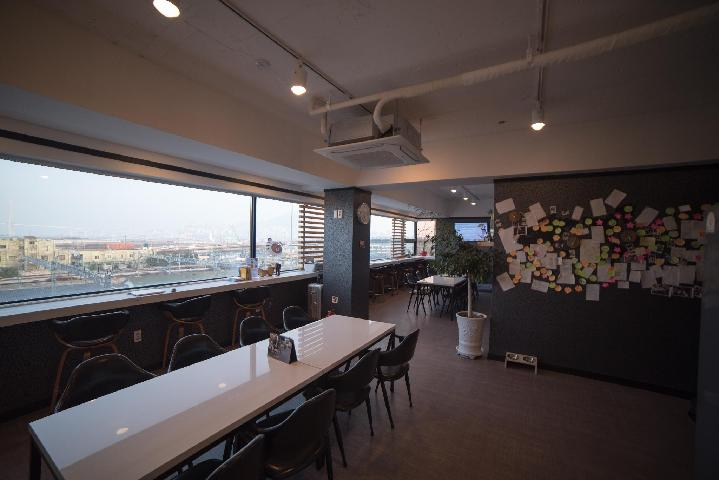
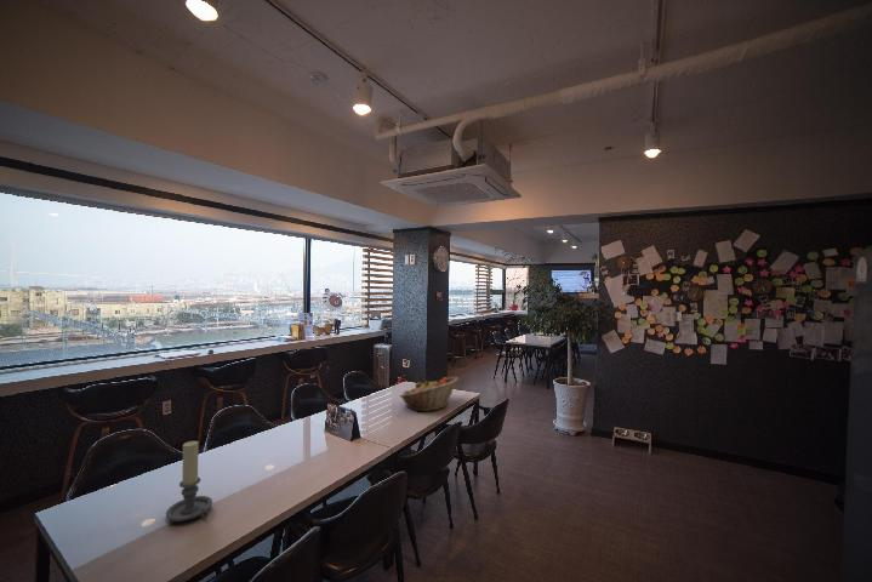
+ candle holder [165,440,213,523]
+ fruit basket [399,376,460,412]
